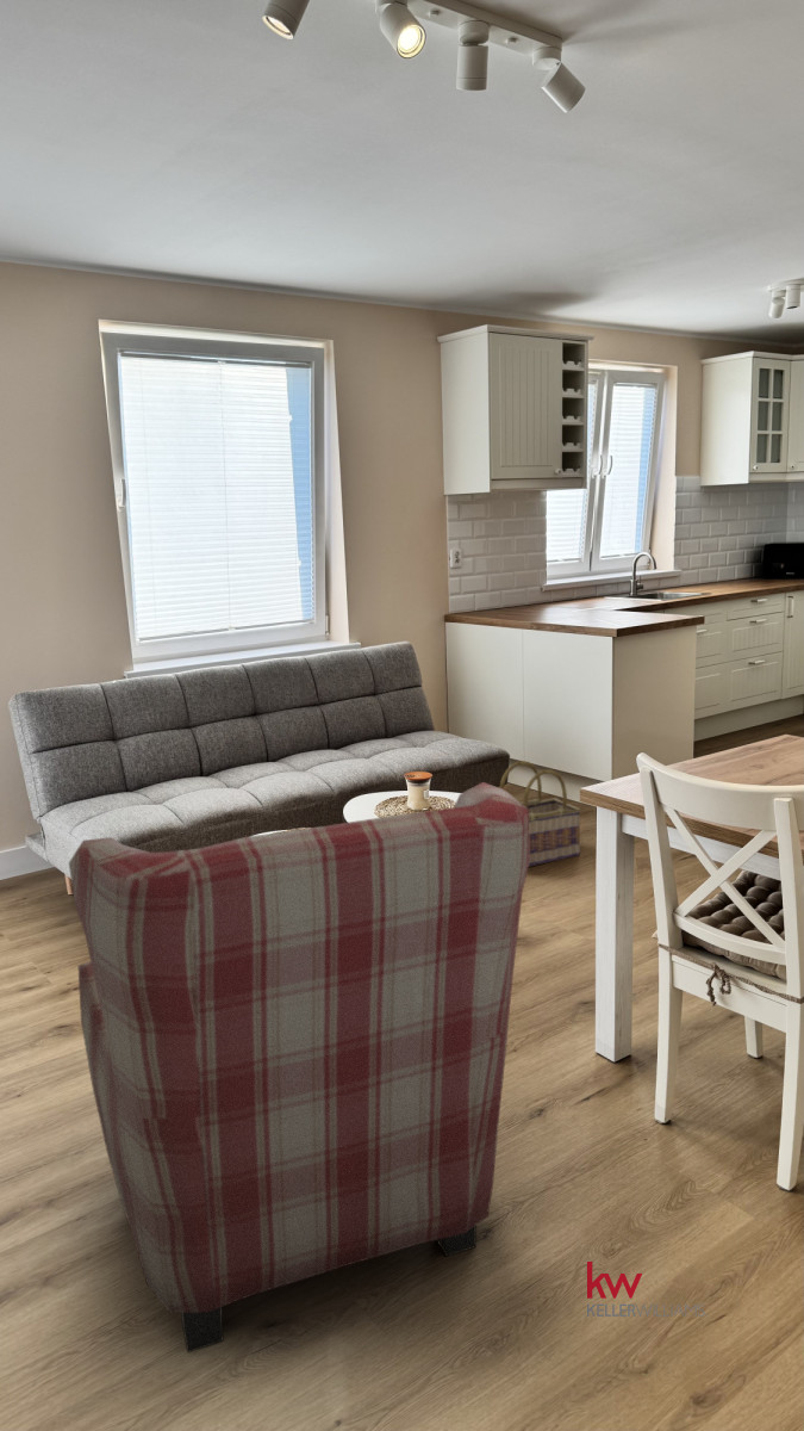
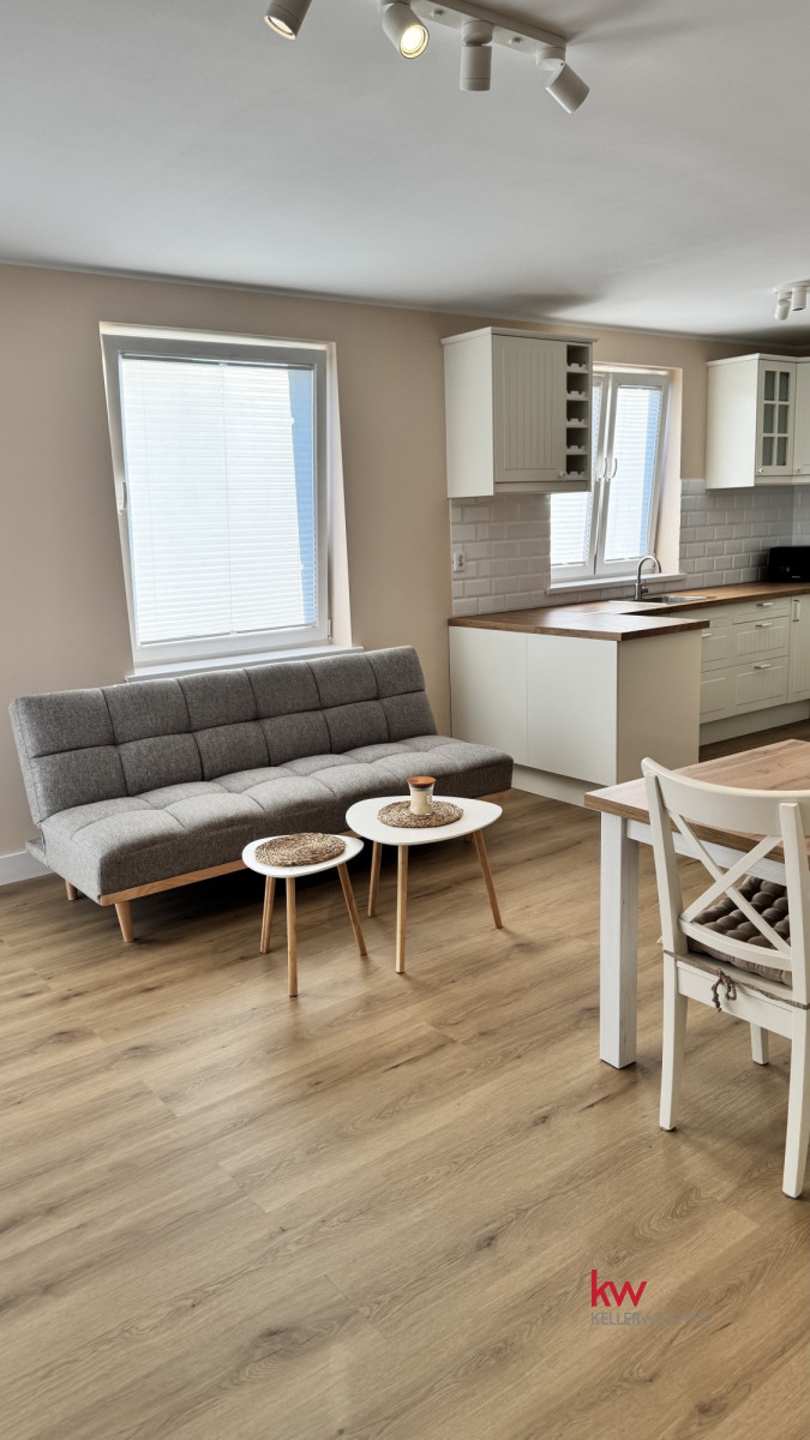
- basket [499,760,582,868]
- armchair [68,781,530,1353]
